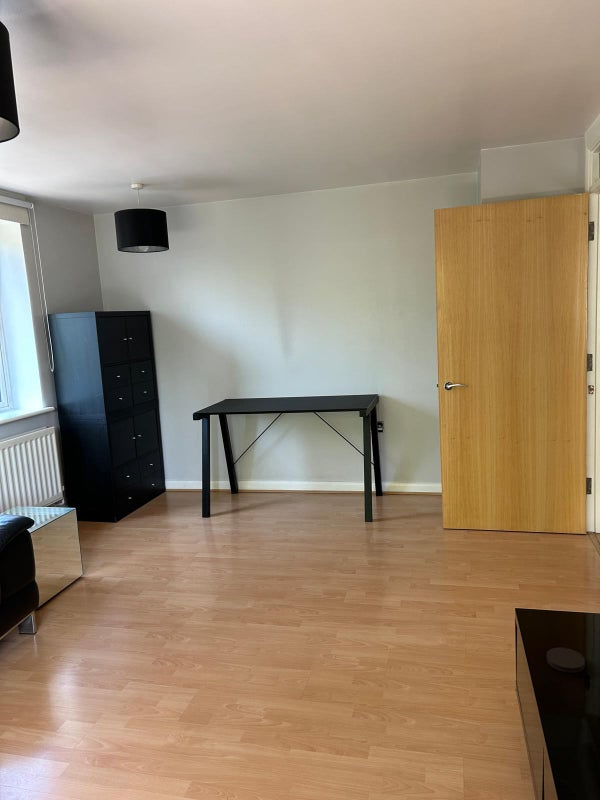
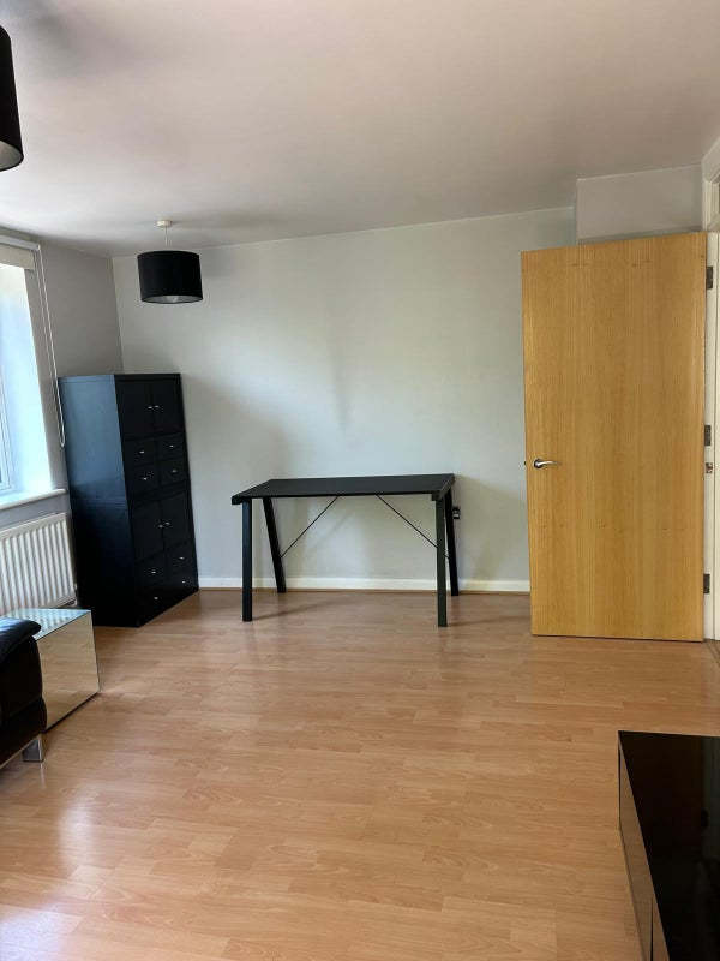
- coaster [545,647,586,674]
